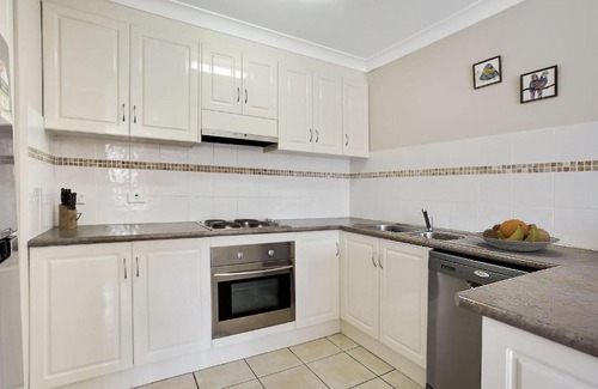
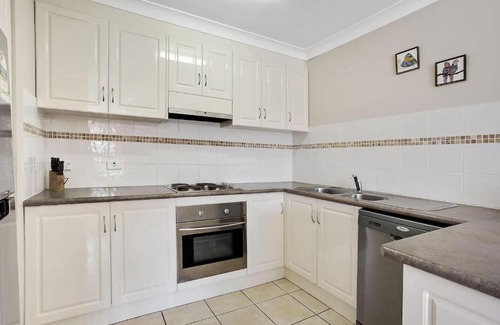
- fruit bowl [474,218,561,253]
